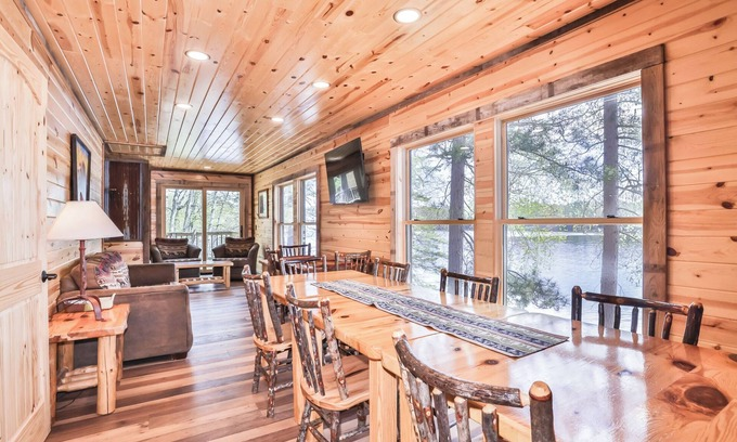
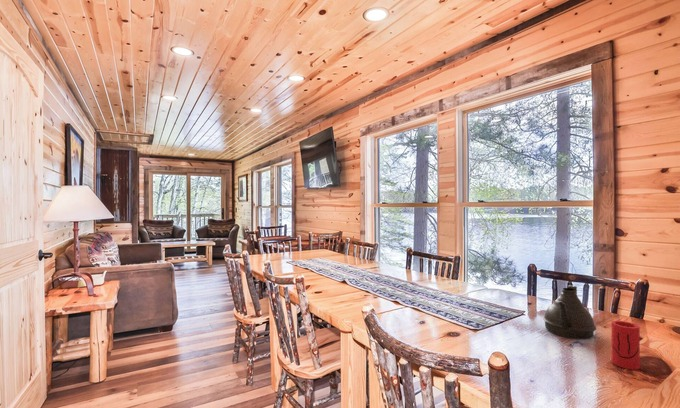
+ cup [610,320,641,370]
+ teapot [542,284,597,340]
